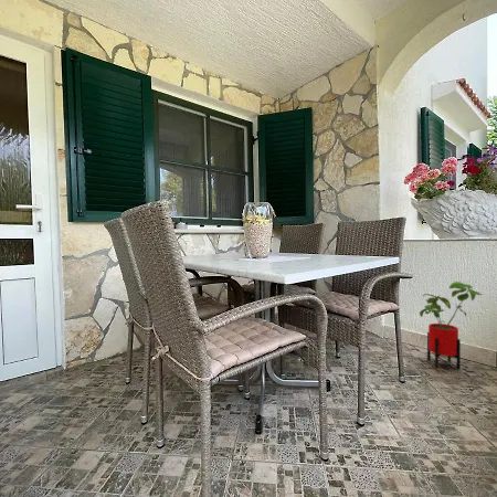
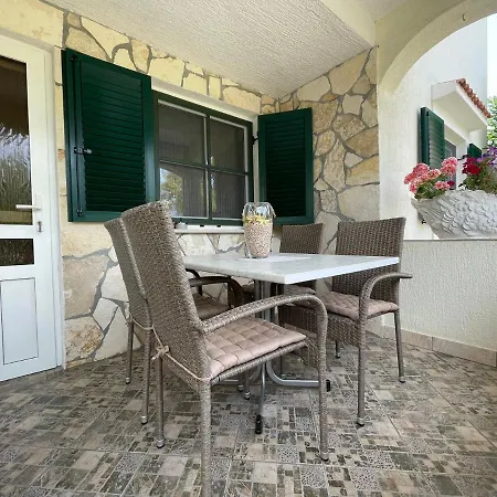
- house plant [419,281,484,370]
